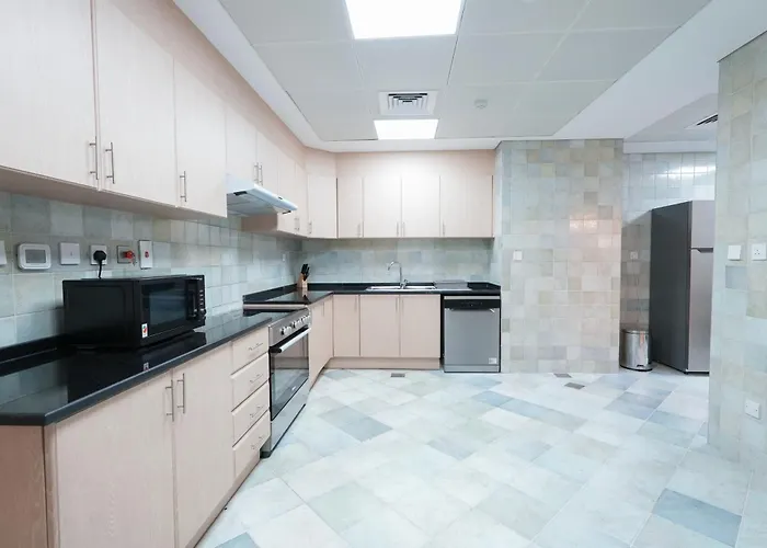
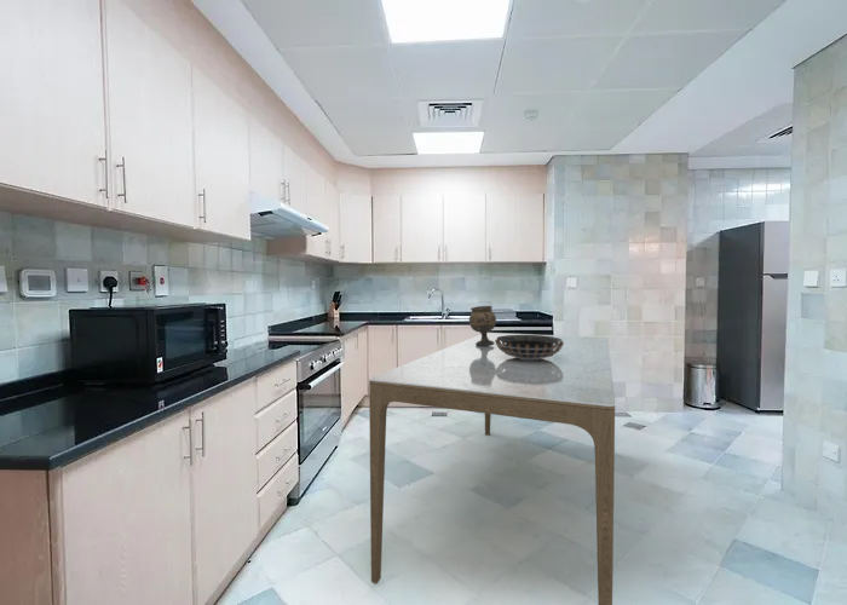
+ decorative bowl [495,334,564,359]
+ dining table [368,332,616,605]
+ goblet [468,305,497,346]
